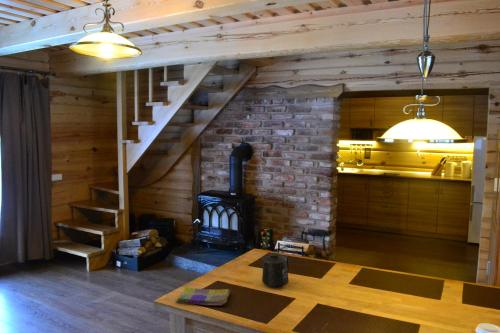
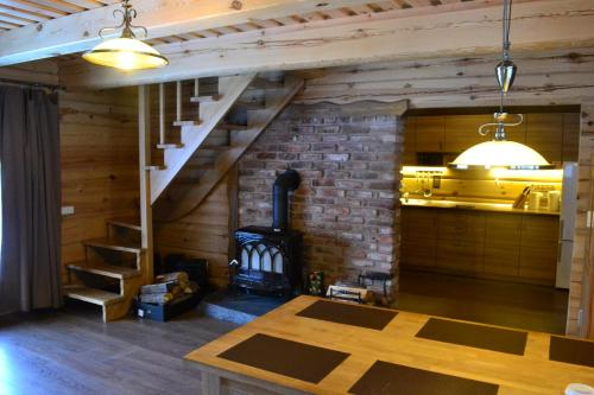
- mug [261,252,290,288]
- dish towel [174,286,231,306]
